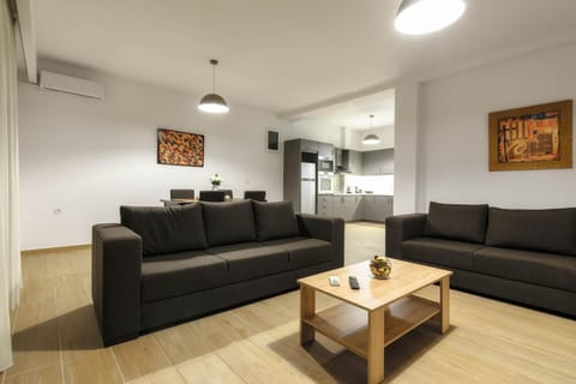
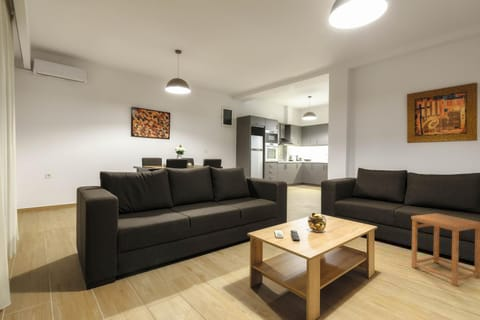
+ side table [410,212,480,287]
